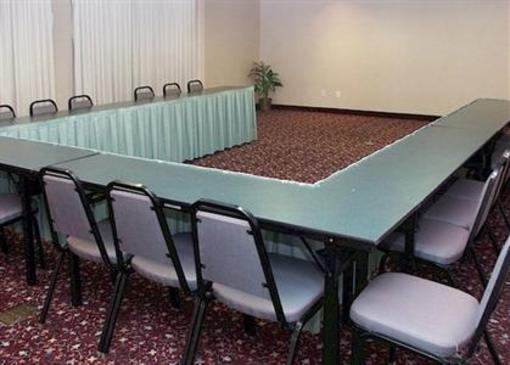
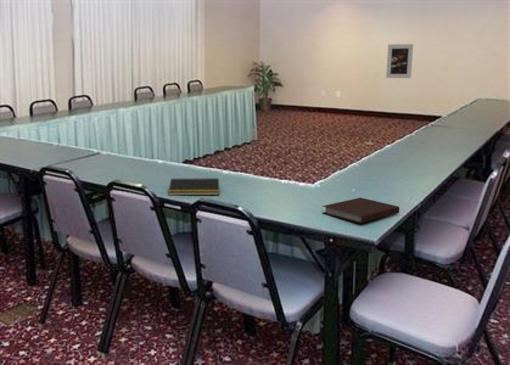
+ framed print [385,43,414,79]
+ notebook [322,197,400,224]
+ notepad [167,177,220,196]
